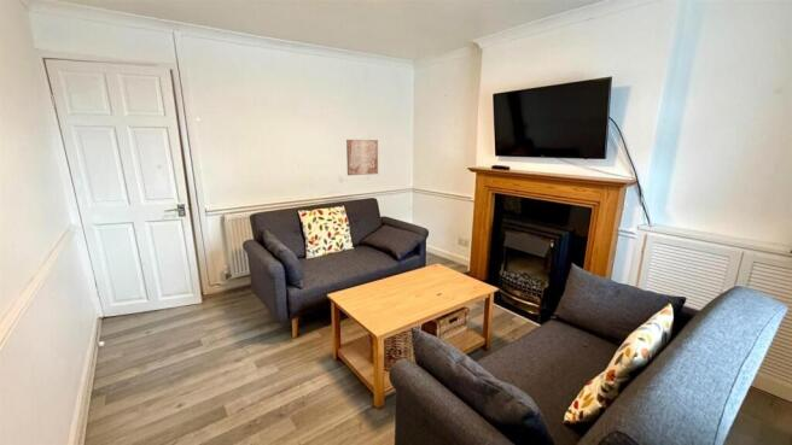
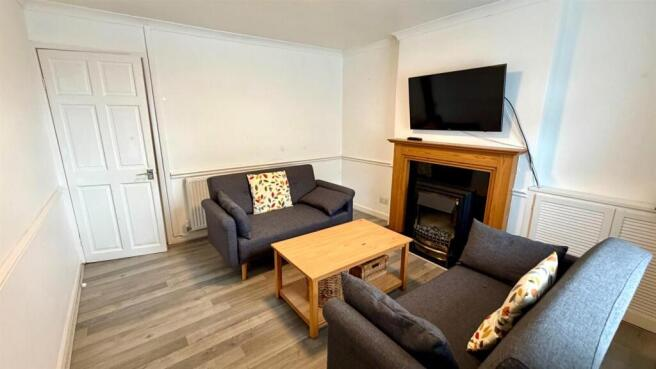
- wall art [345,139,379,176]
